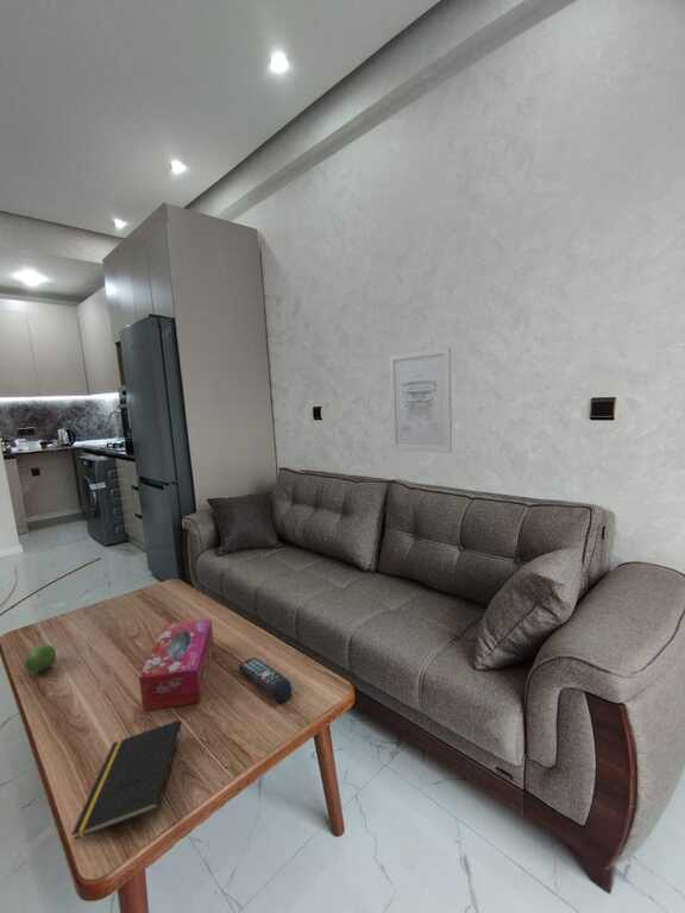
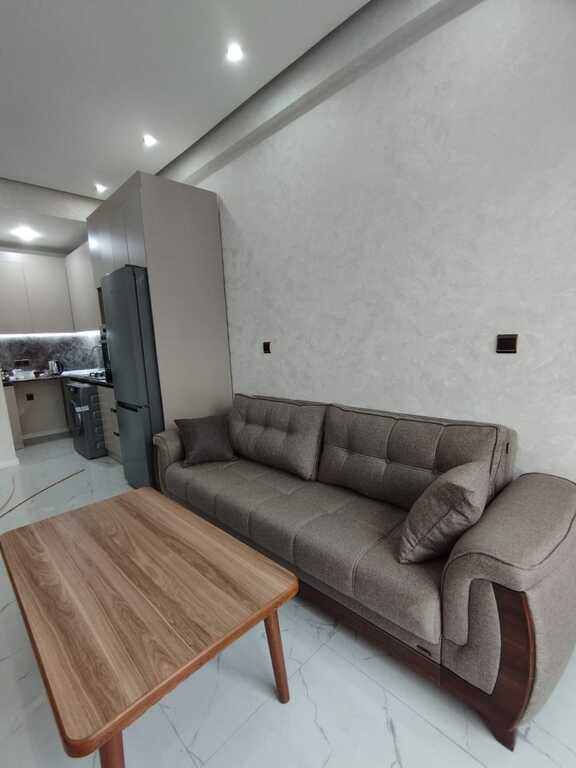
- notepad [70,718,183,842]
- remote control [237,656,293,705]
- wall art [388,346,453,454]
- tissue box [138,617,215,712]
- fruit [24,643,57,674]
